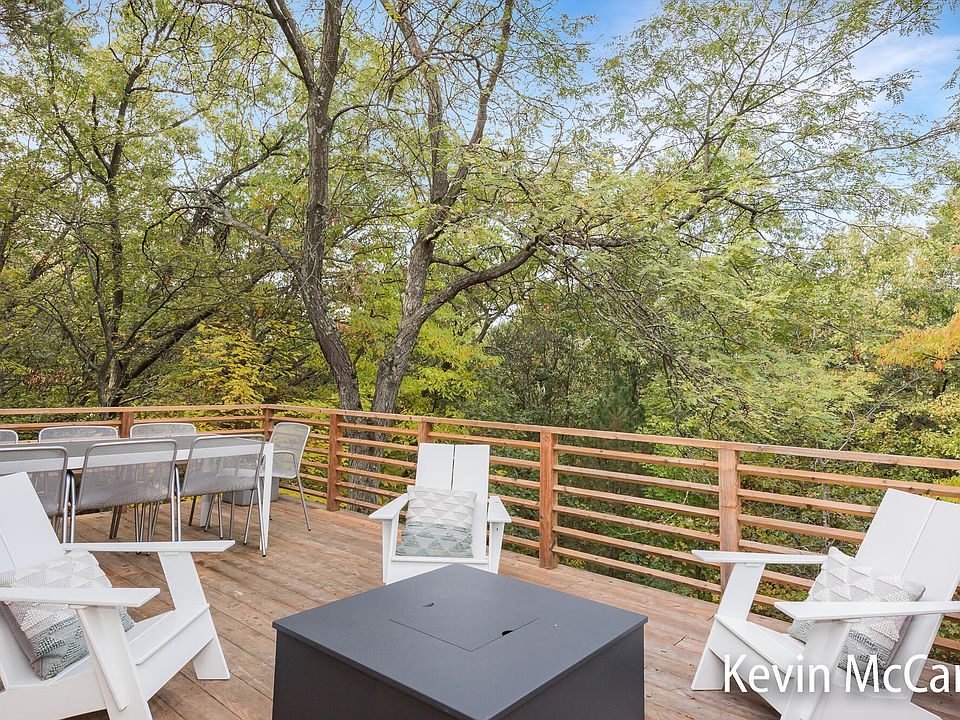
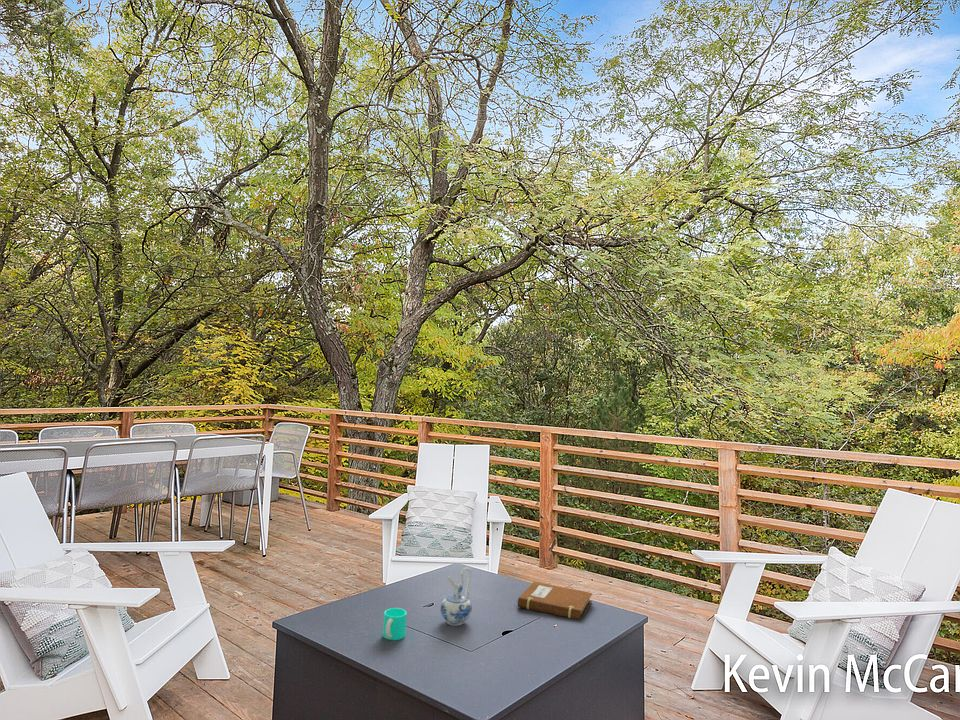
+ ceramic pitcher [440,567,473,627]
+ notebook [517,581,593,621]
+ cup [382,607,408,641]
